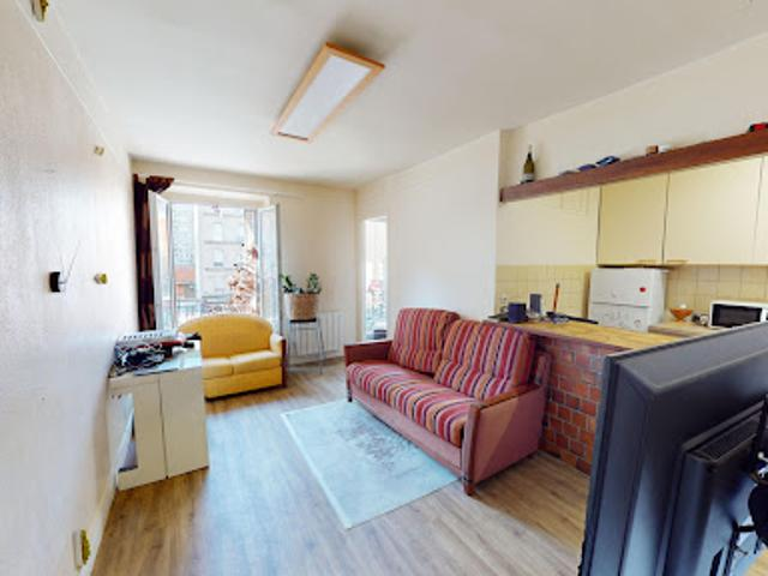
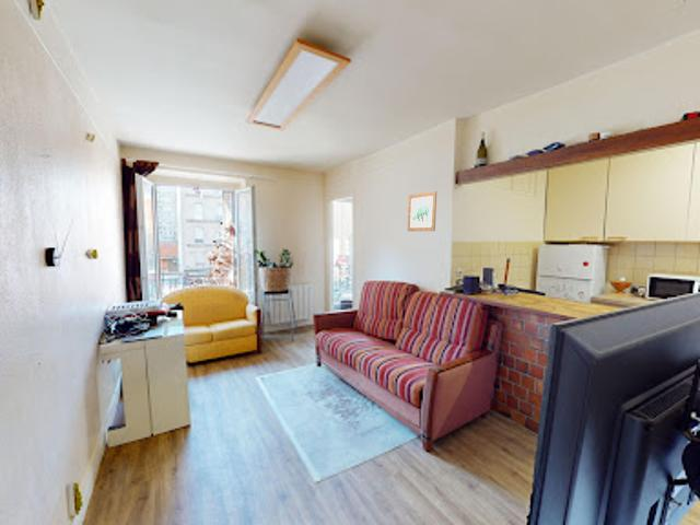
+ wall art [407,190,438,232]
